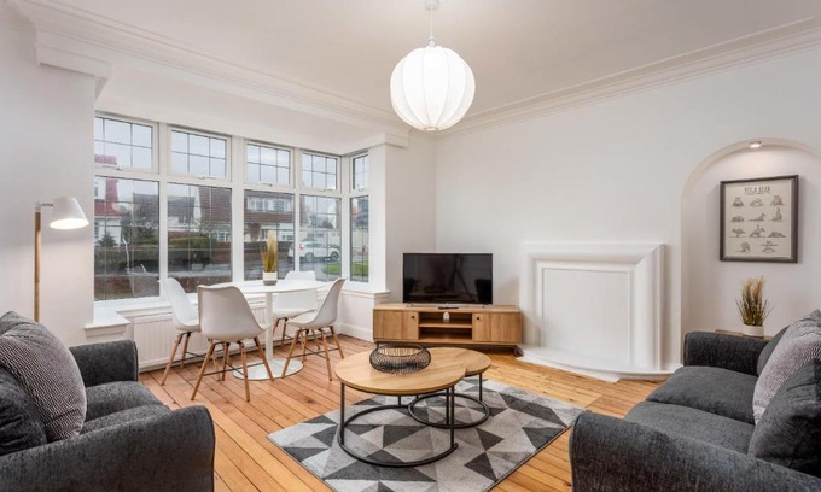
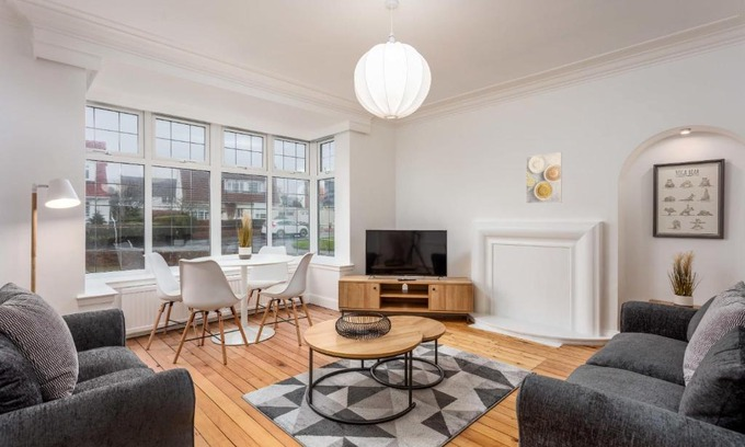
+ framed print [525,151,563,205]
